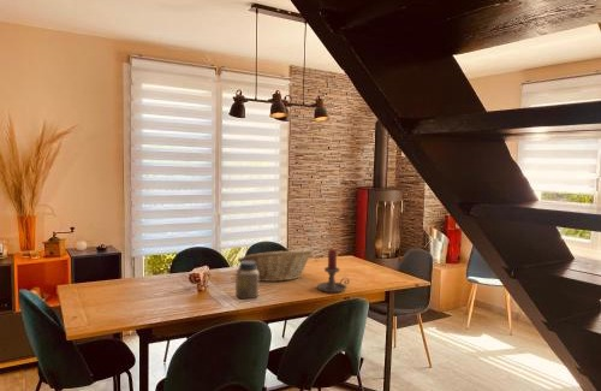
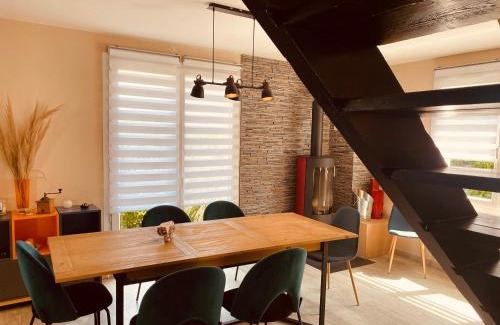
- fruit basket [237,248,314,283]
- jar [234,261,260,300]
- candle holder [316,248,350,294]
